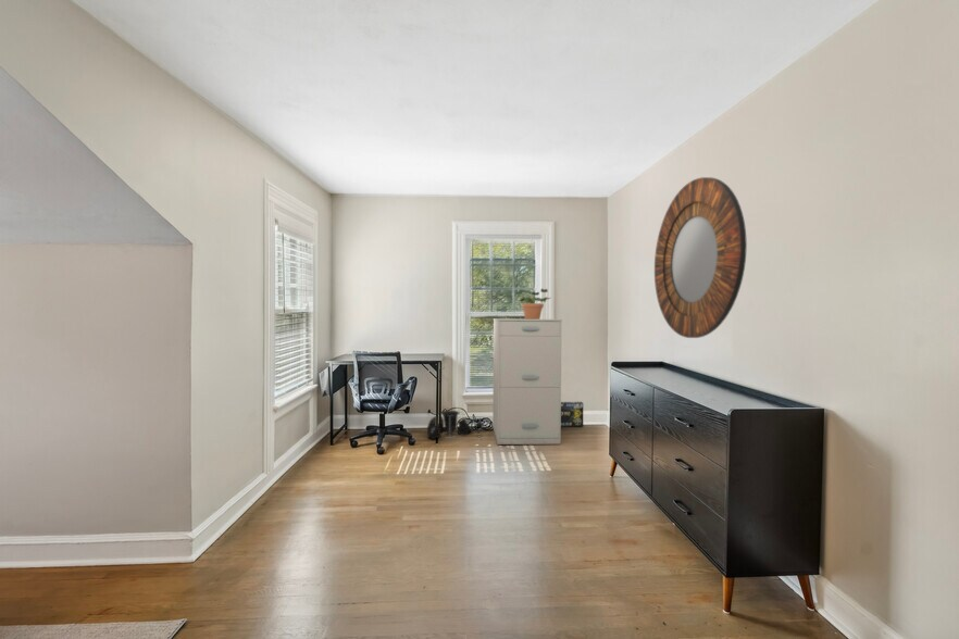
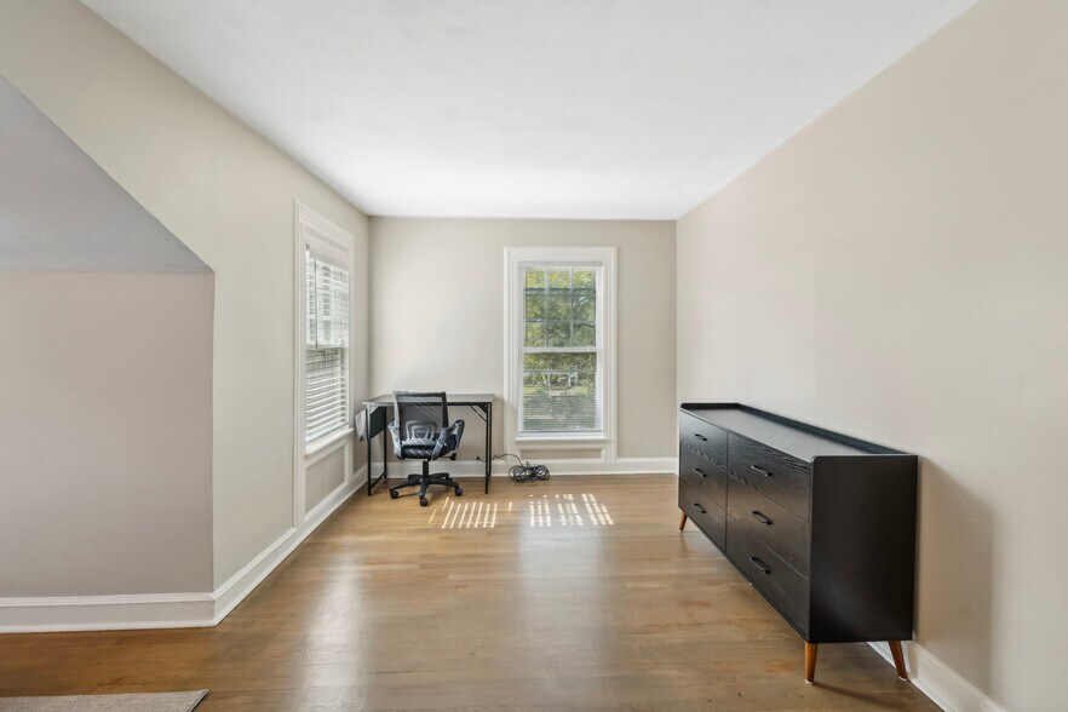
- home mirror [653,176,748,339]
- filing cabinet [491,317,563,446]
- box [561,401,584,428]
- potted plant [516,287,551,320]
- trash can [426,410,472,441]
